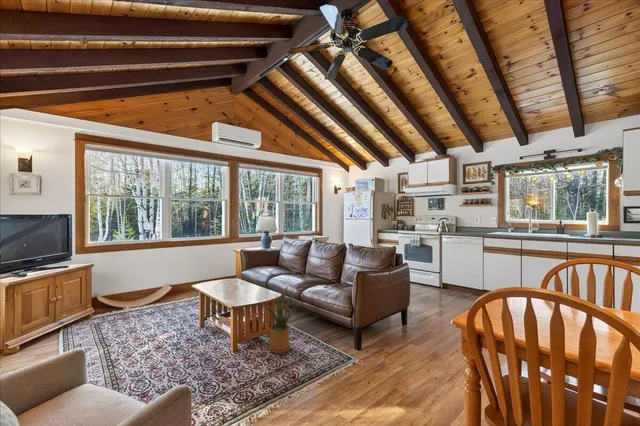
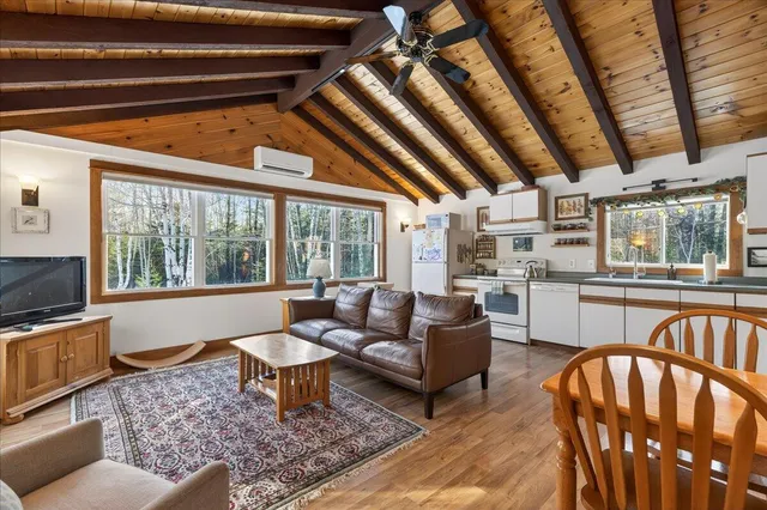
- house plant [260,287,295,355]
